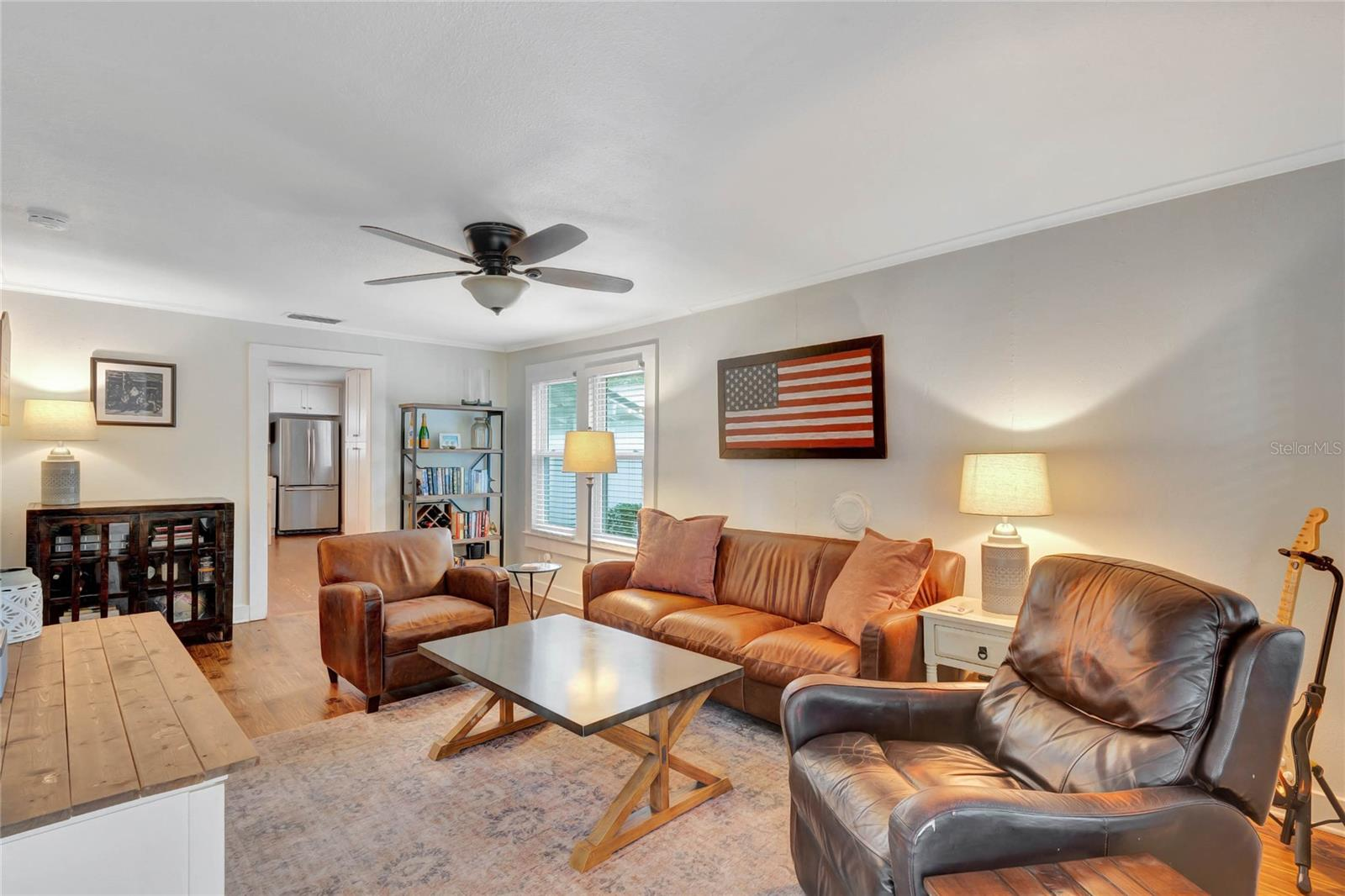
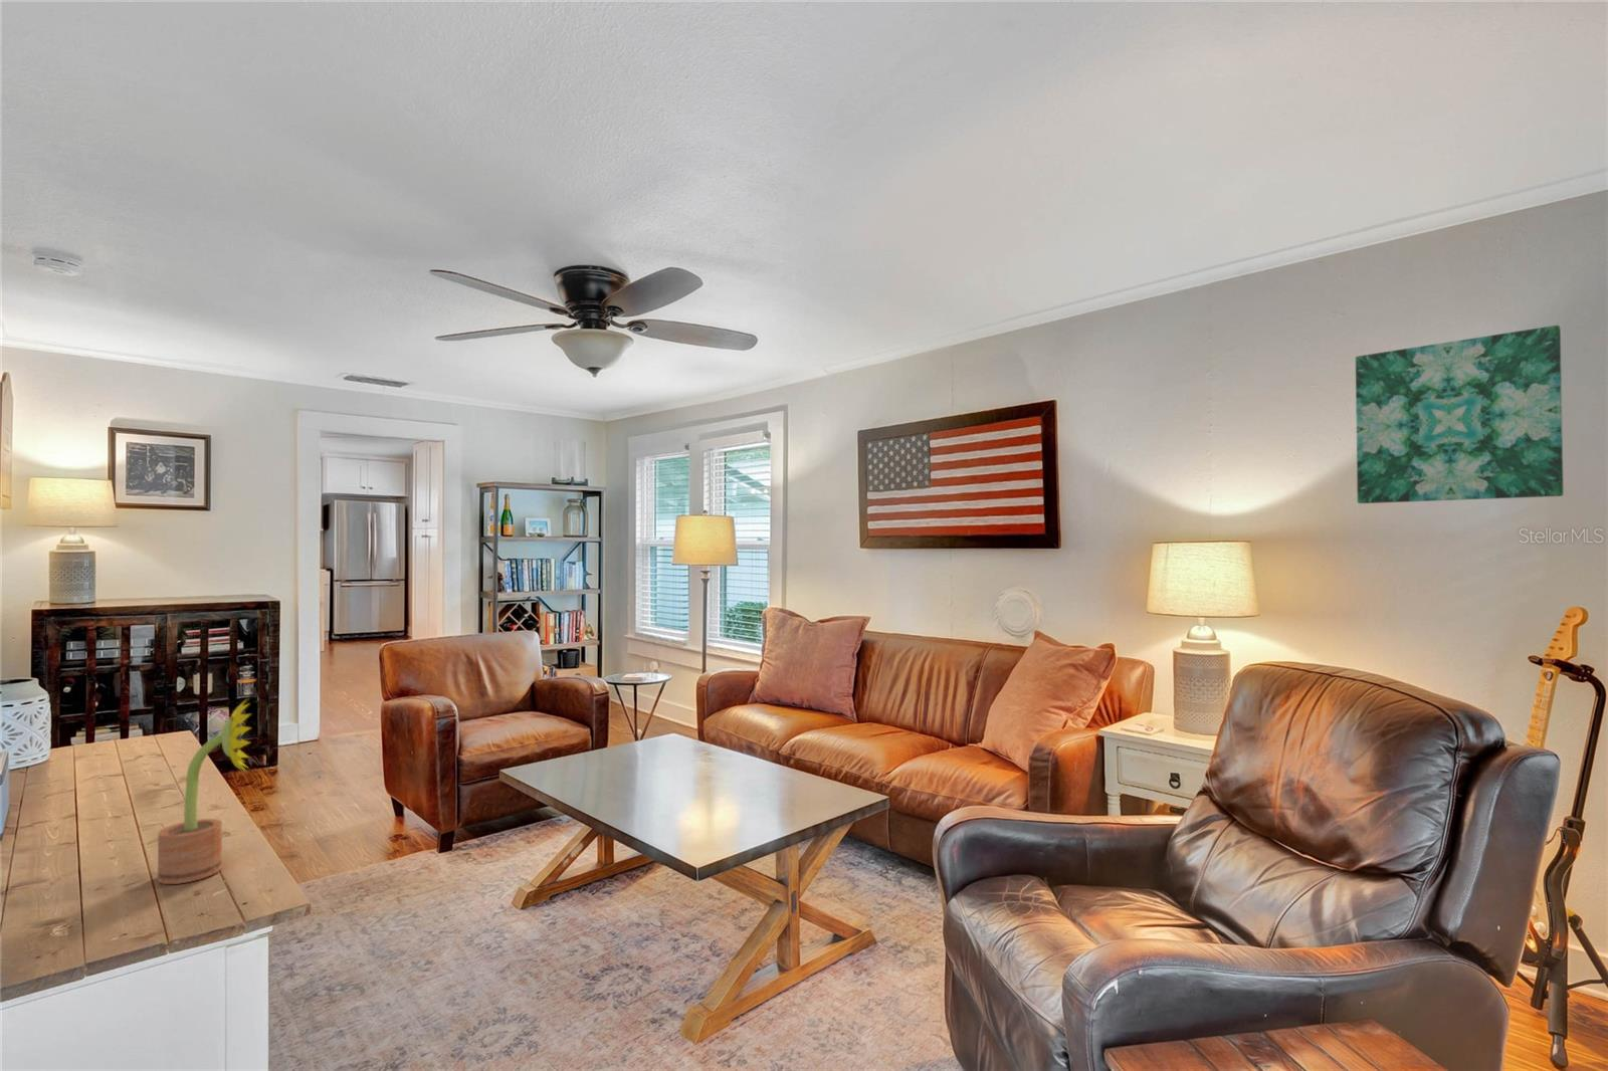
+ decorative plant [157,697,253,886]
+ wall art [1355,324,1565,504]
